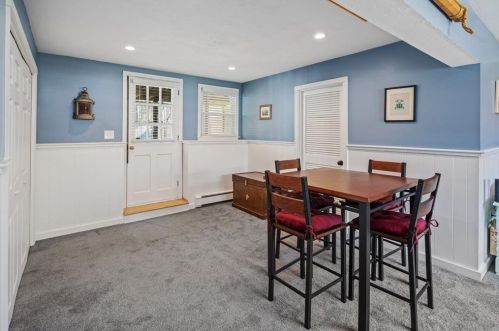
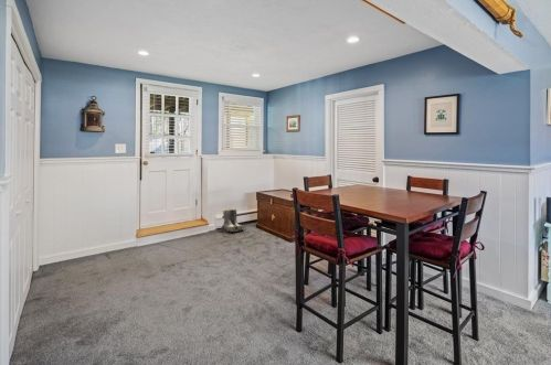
+ boots [222,207,244,233]
